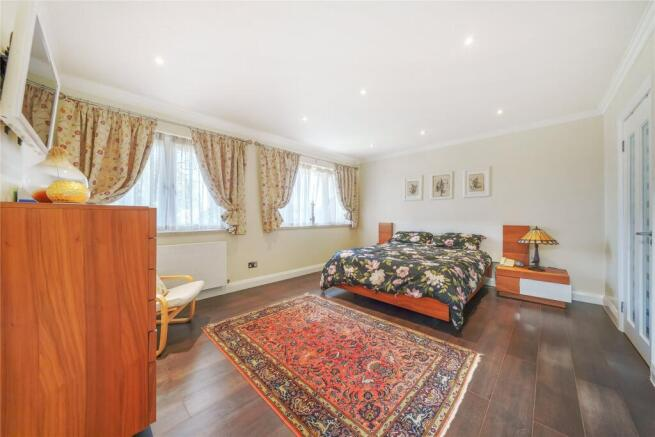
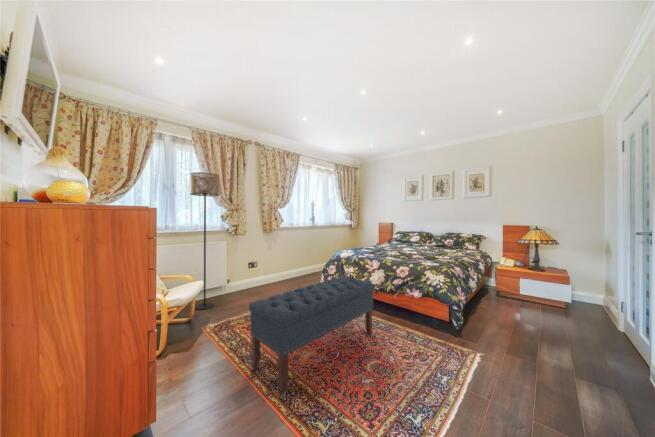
+ floor lamp [189,171,220,311]
+ bench [248,276,375,394]
